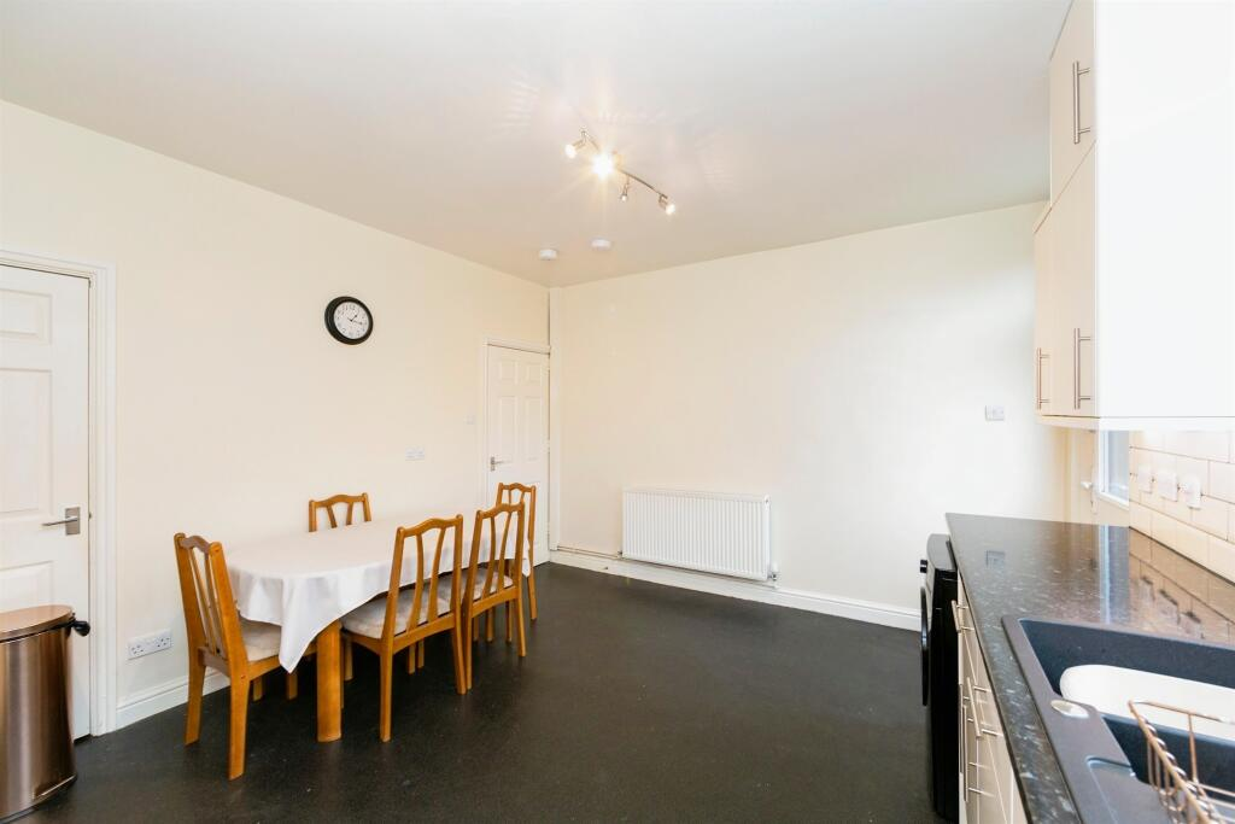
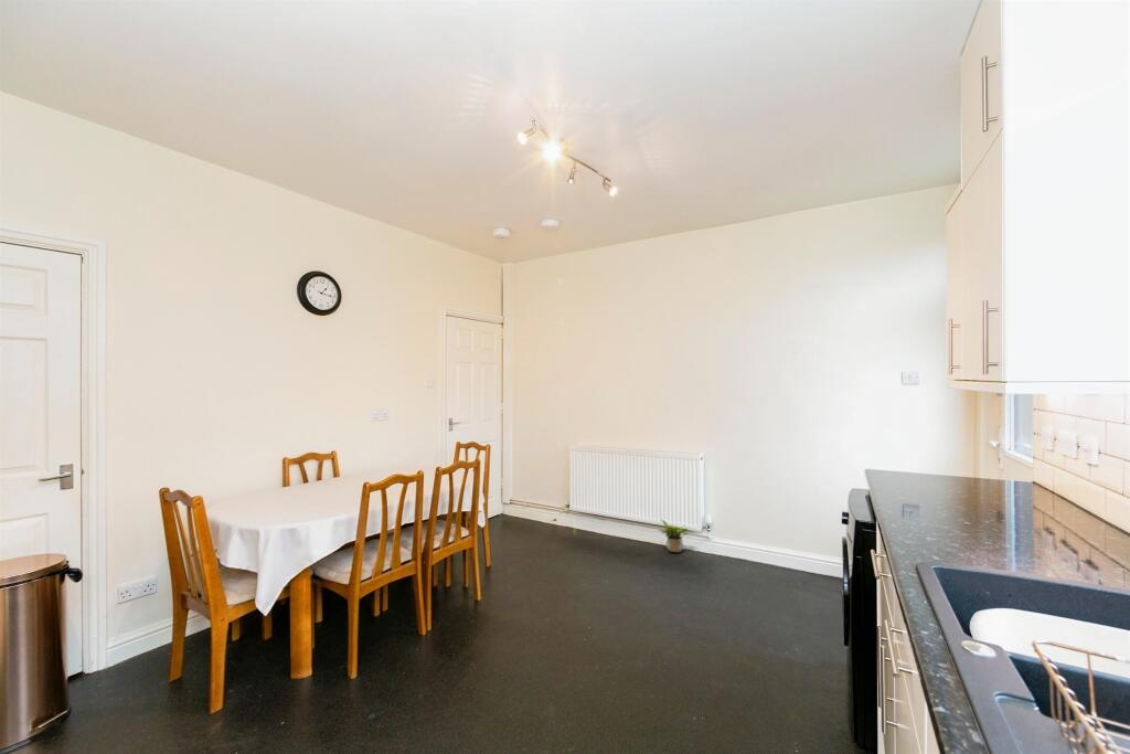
+ potted plant [659,518,690,553]
